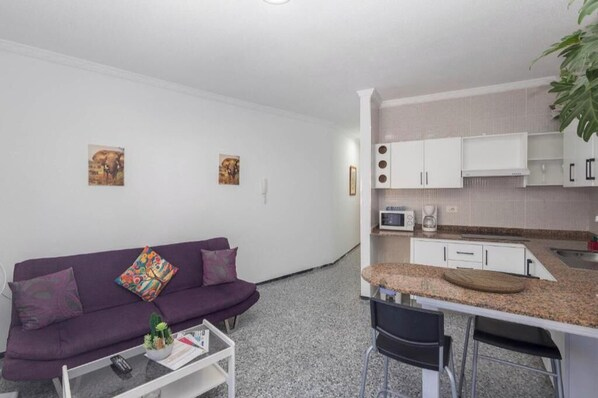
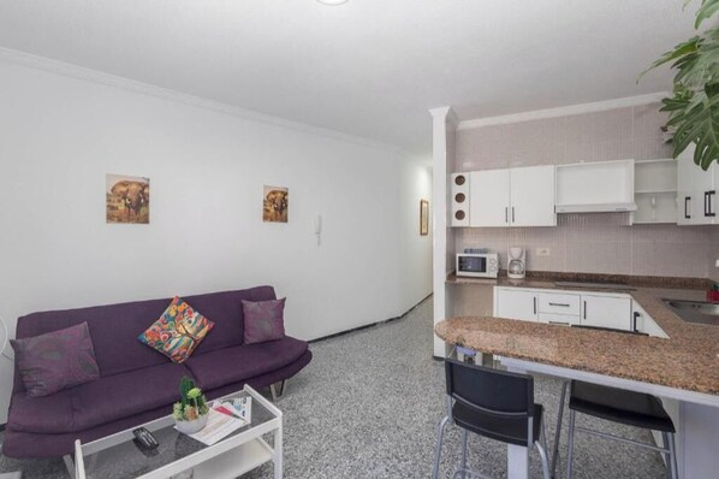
- cutting board [444,268,526,294]
